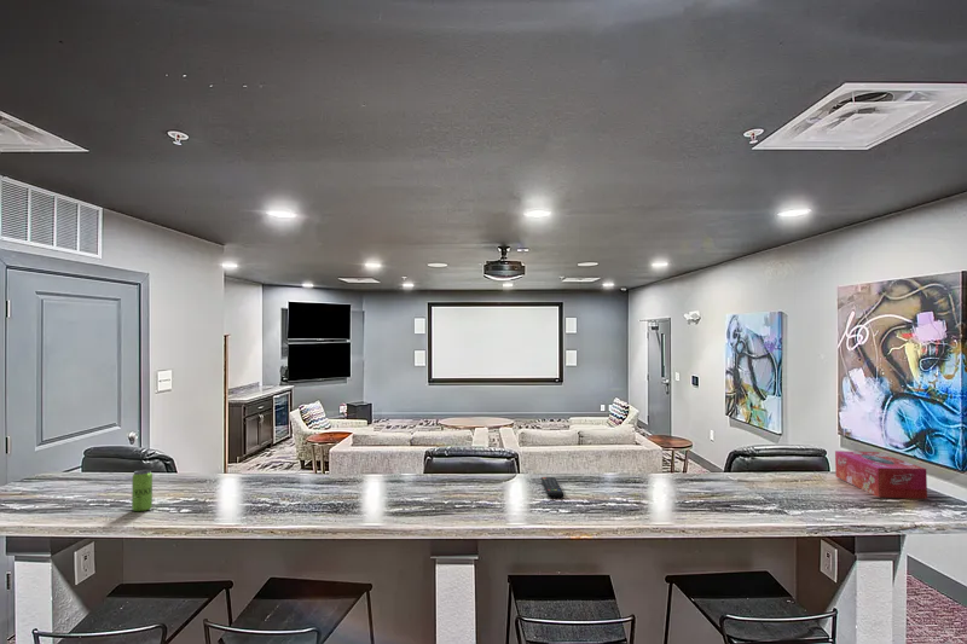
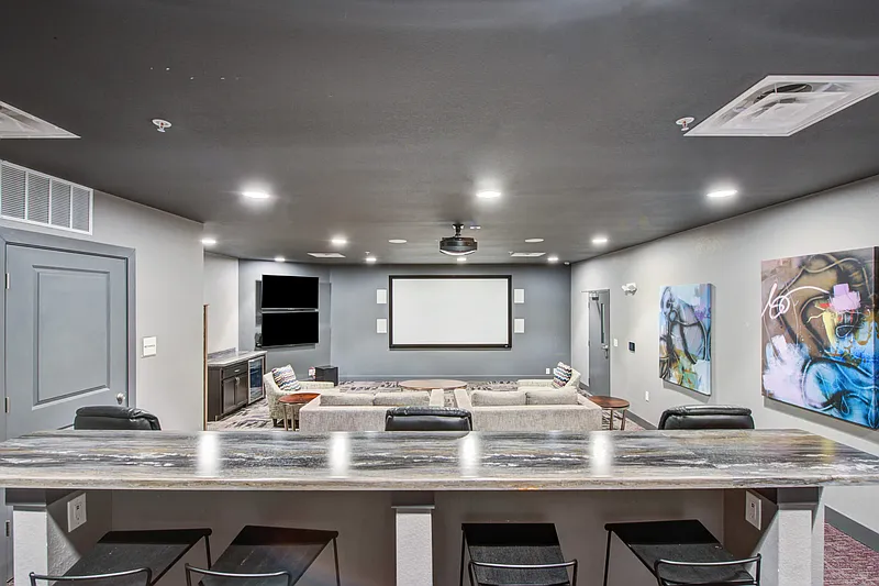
- beverage can [131,469,154,512]
- tissue box [834,449,928,500]
- remote control [540,476,566,500]
